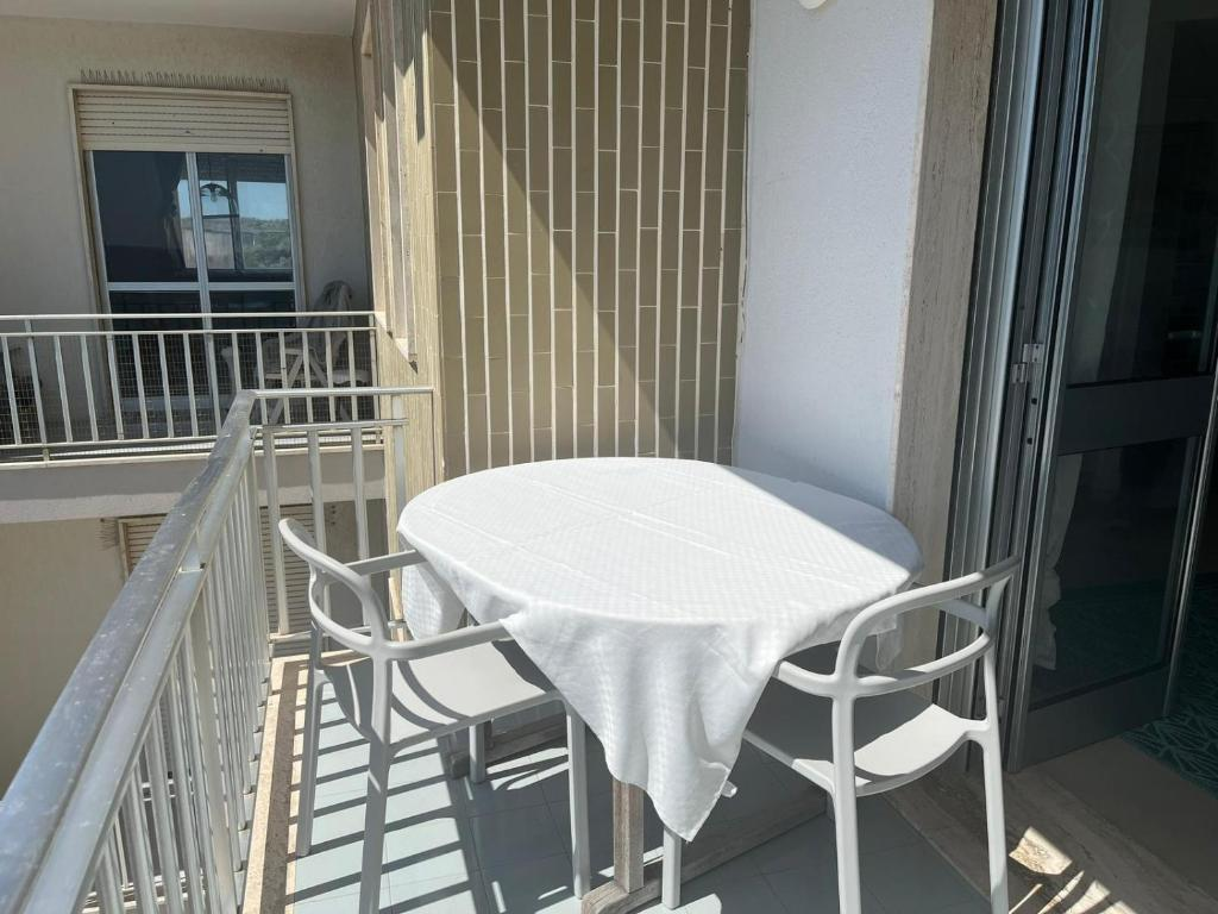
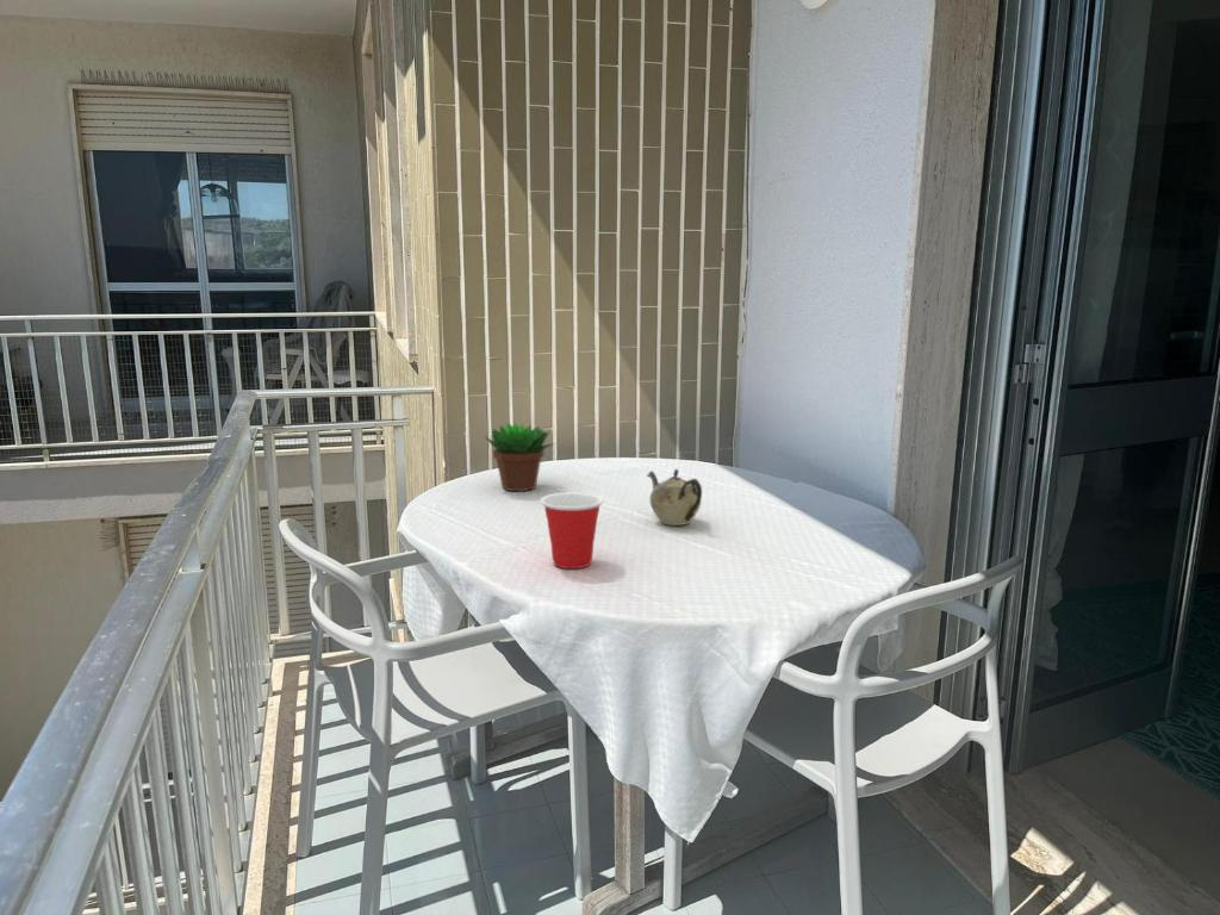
+ teapot [646,468,703,527]
+ succulent plant [484,422,556,492]
+ cup [540,491,605,569]
